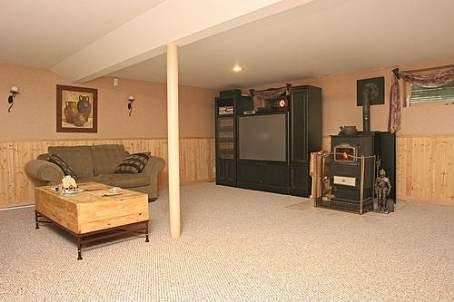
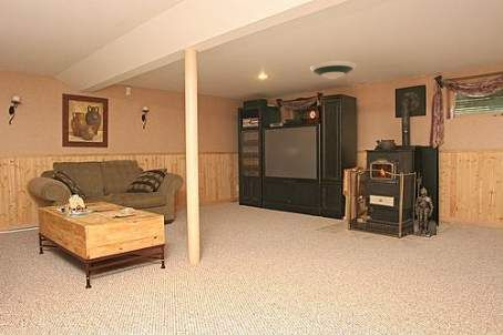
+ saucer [309,60,358,80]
